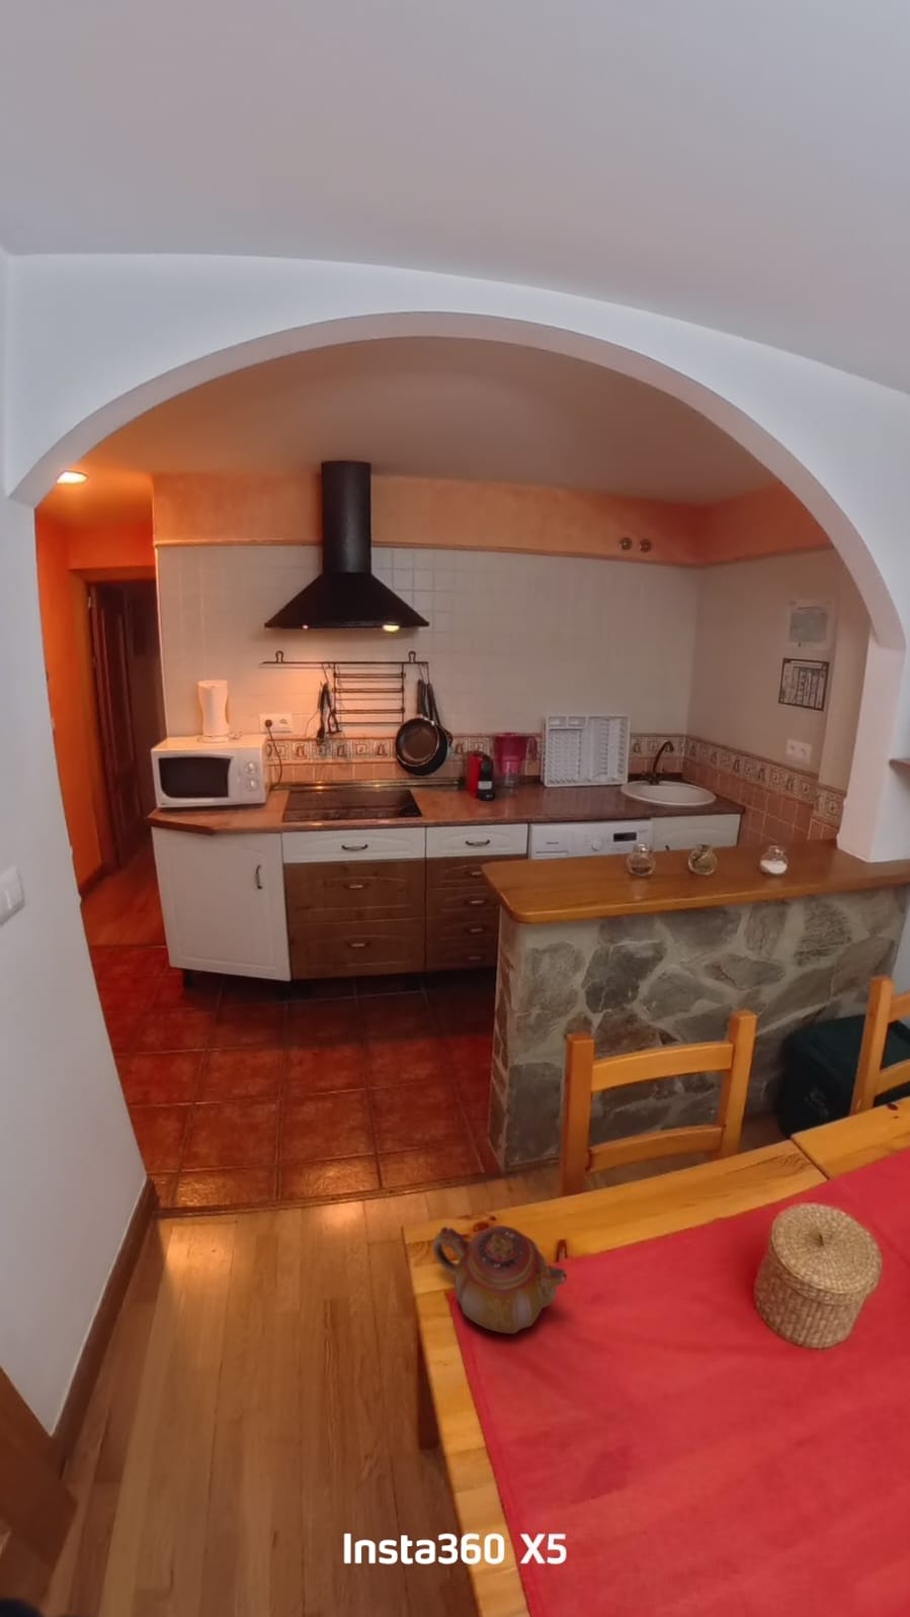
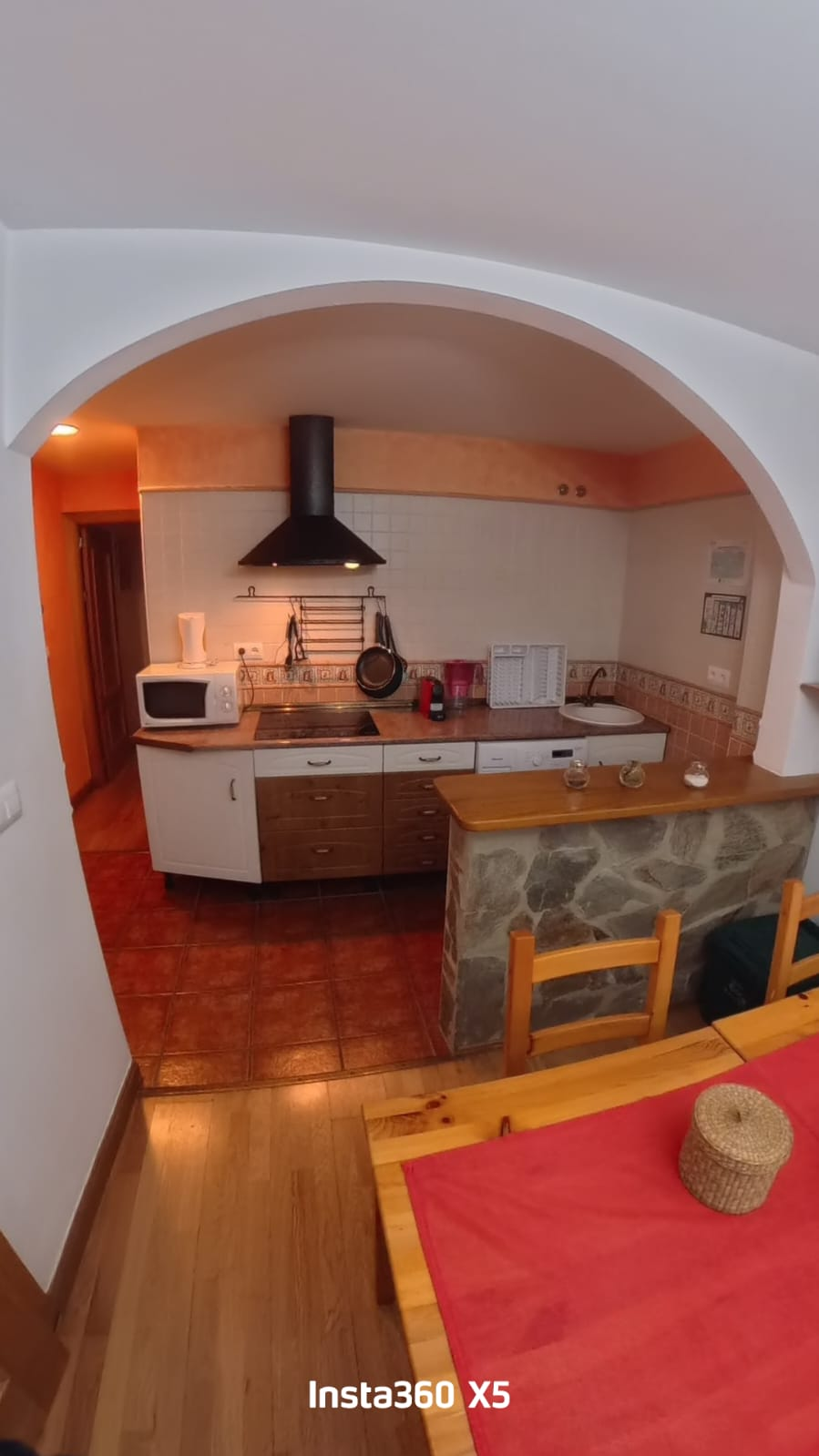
- teapot [432,1225,568,1335]
